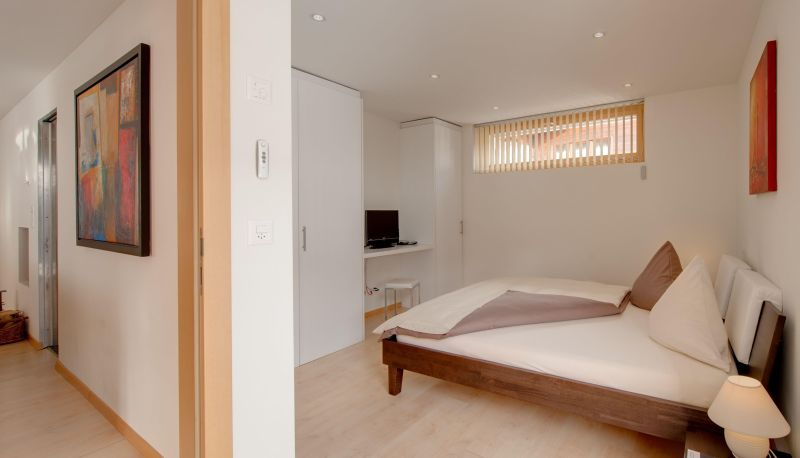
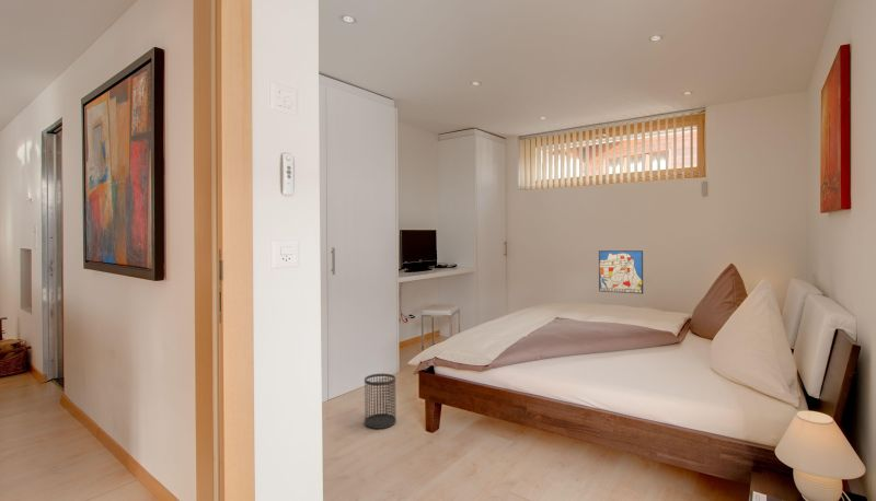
+ wall art [598,249,644,295]
+ wastebasket [364,373,397,430]
